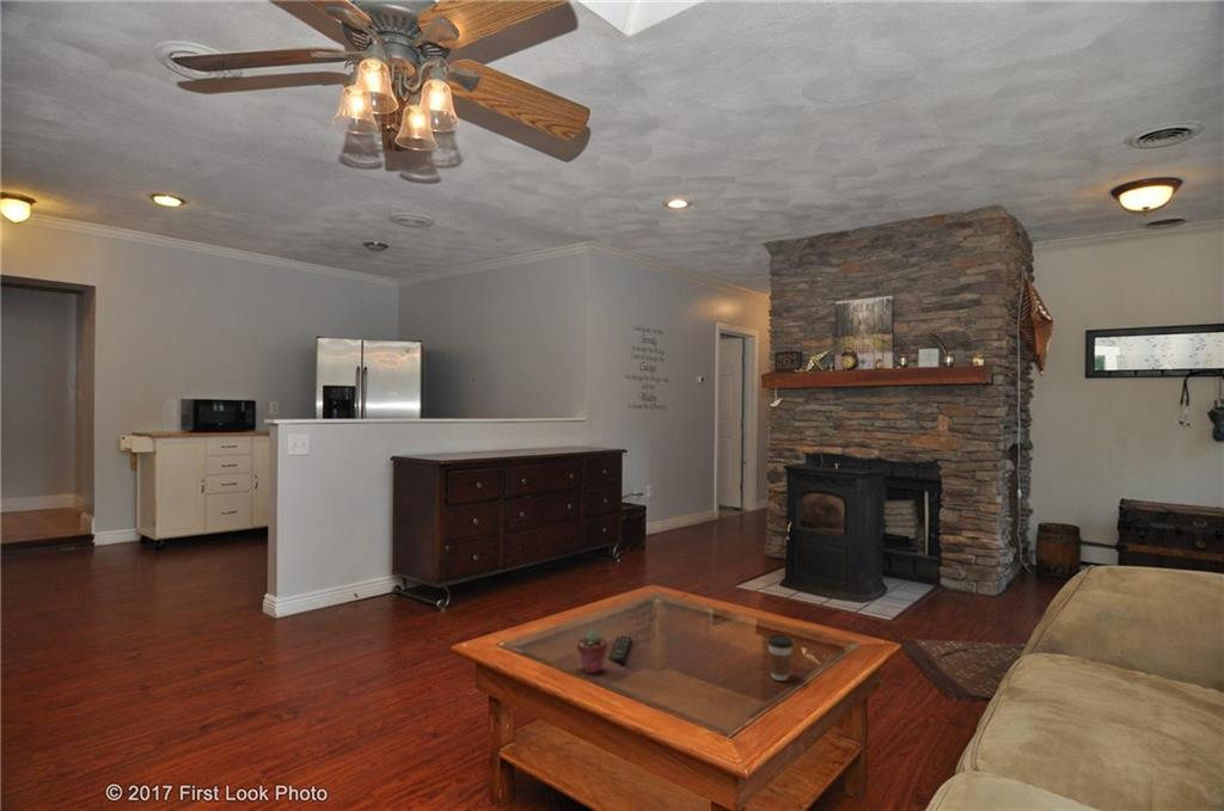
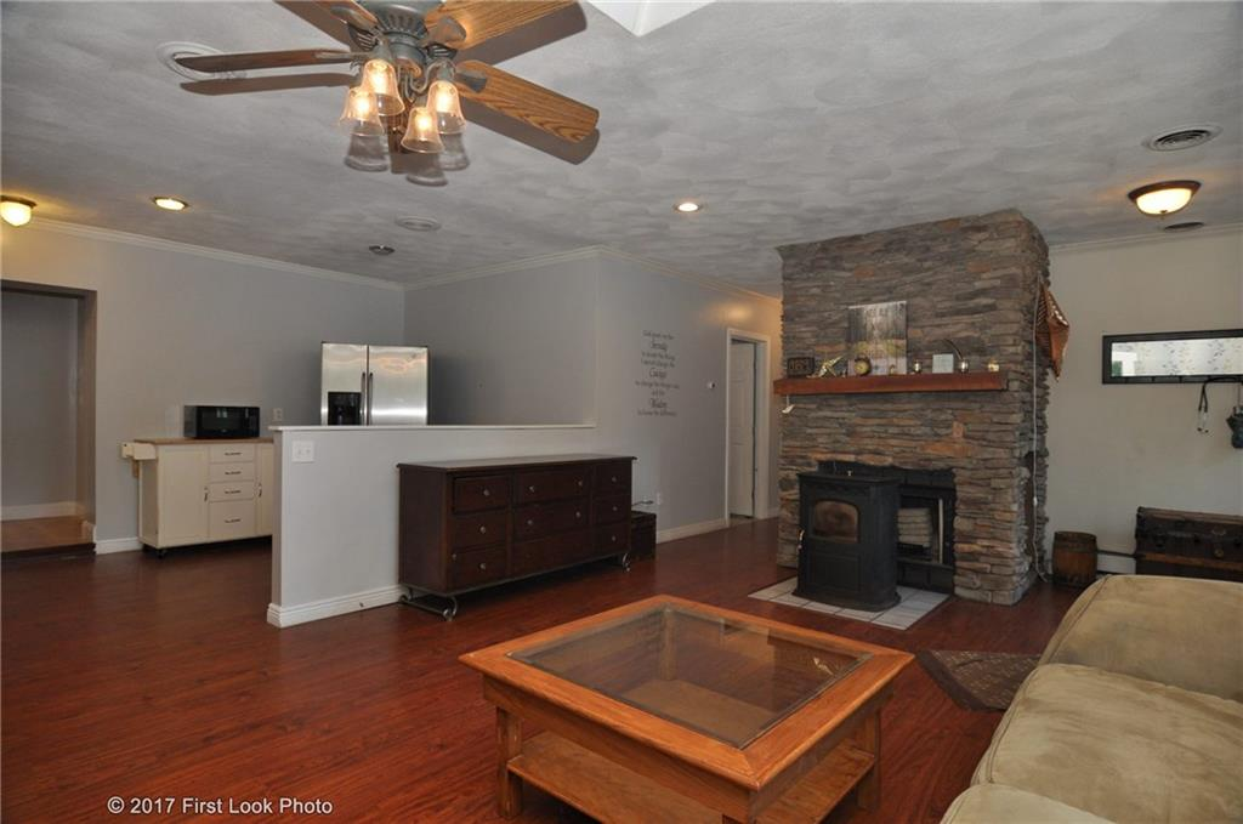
- potted succulent [576,629,608,675]
- remote control [607,635,634,666]
- coffee cup [767,634,794,682]
